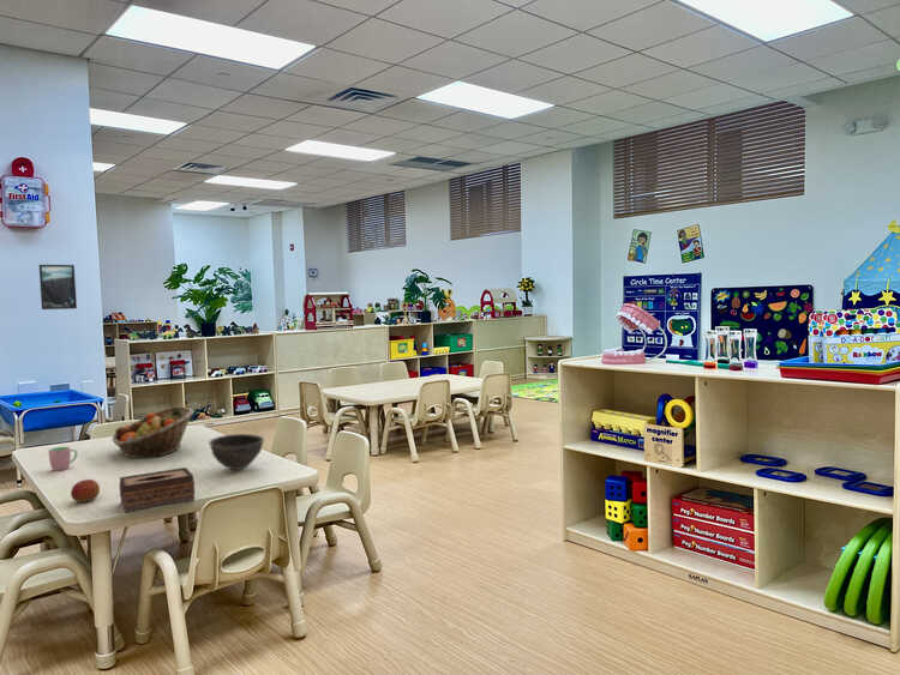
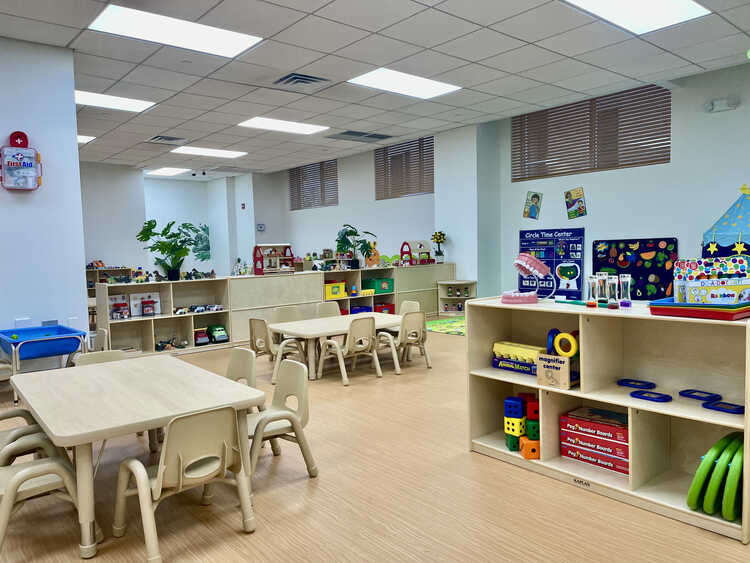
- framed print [38,264,78,311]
- bowl [208,433,265,471]
- cup [48,446,78,471]
- fruit basket [112,405,196,459]
- tissue box [118,466,196,513]
- apple [70,478,101,504]
